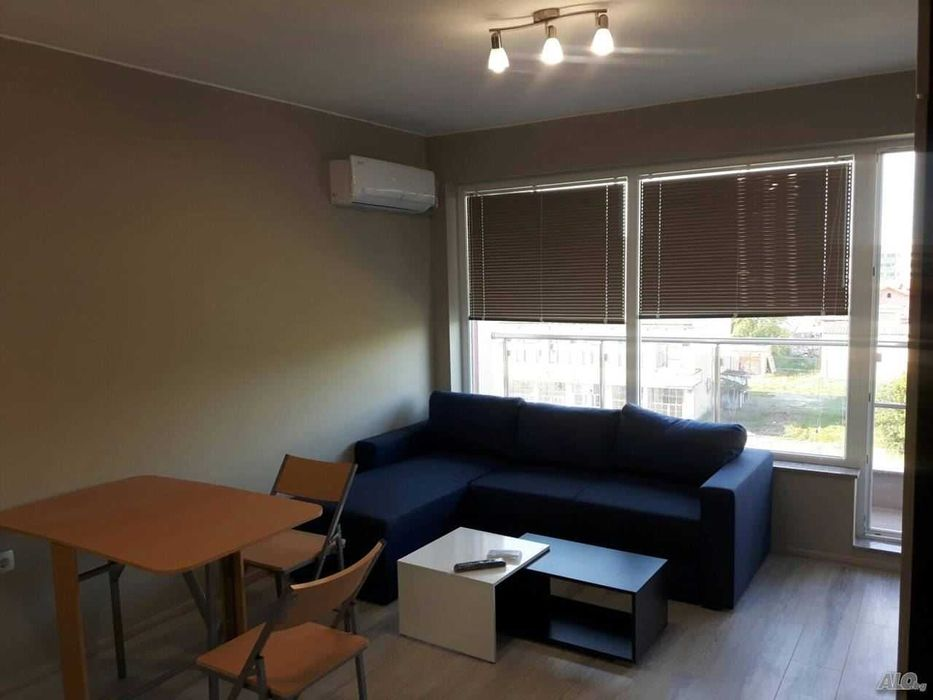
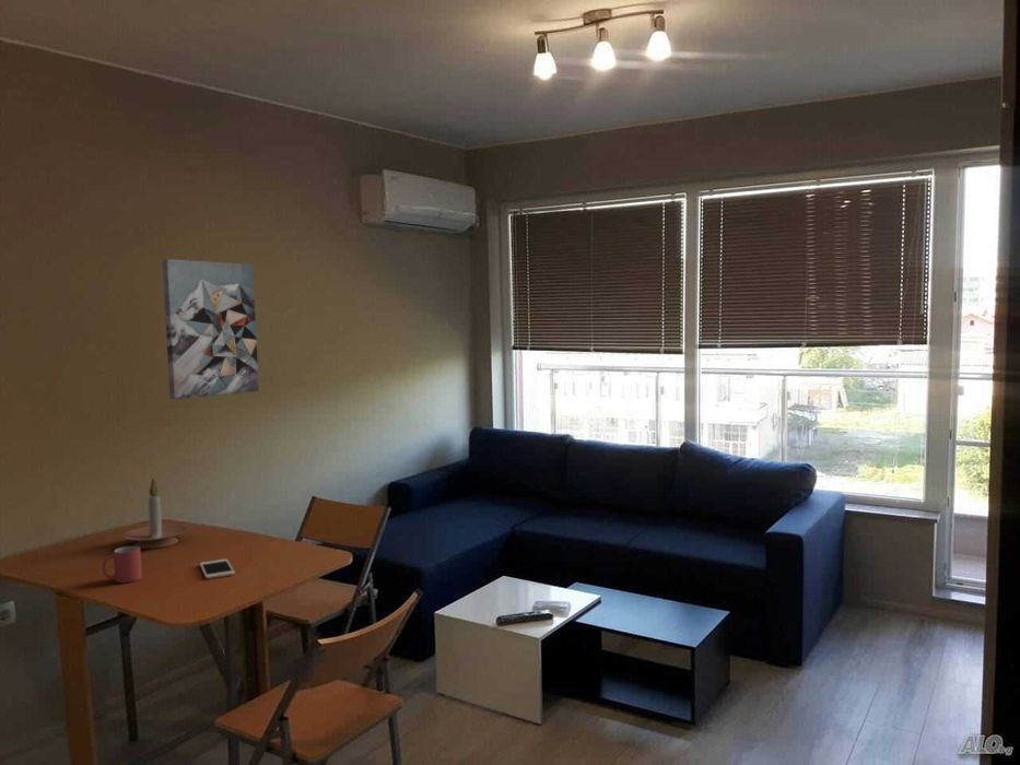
+ cell phone [199,557,236,580]
+ wall art [162,258,260,400]
+ candle holder [121,476,190,550]
+ mug [102,545,143,584]
